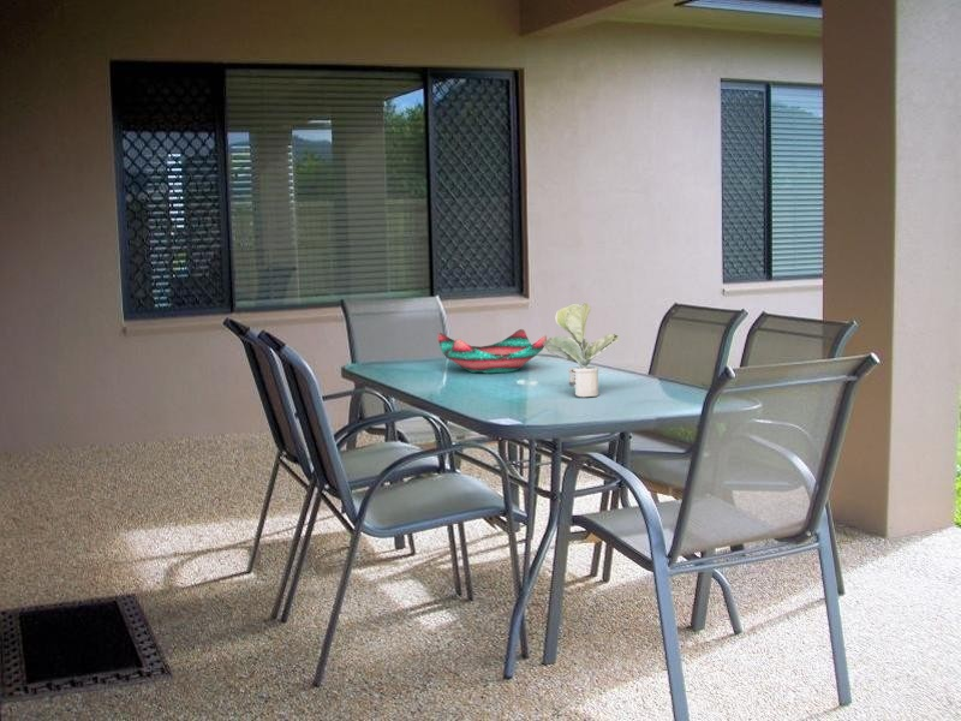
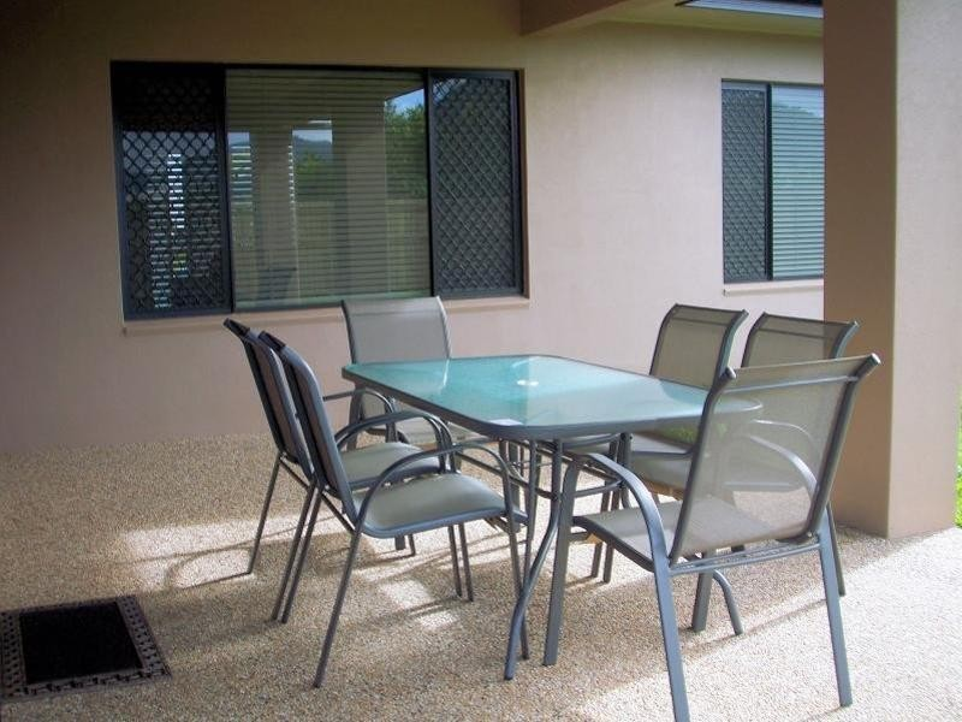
- decorative bowl [437,328,548,374]
- potted plant [543,302,620,399]
